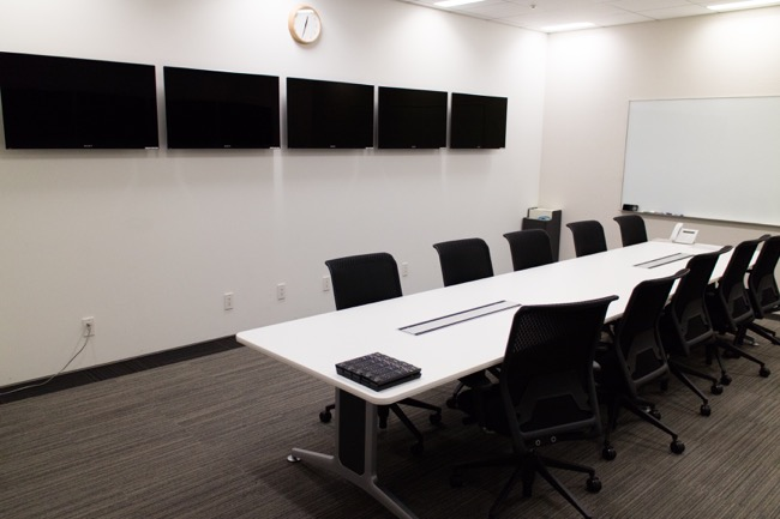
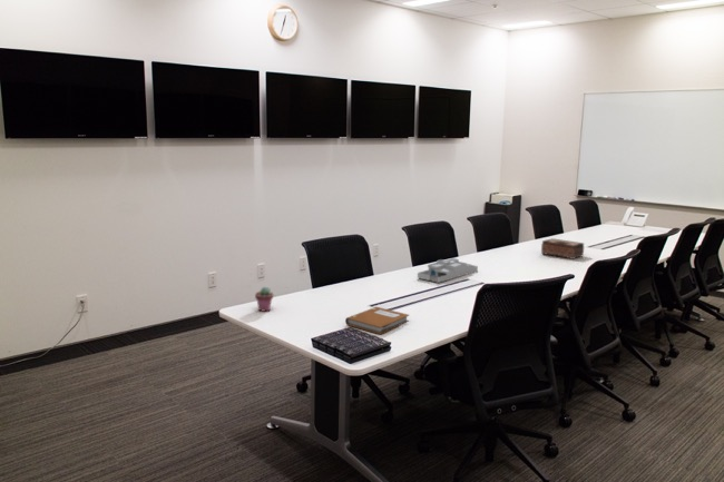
+ desk organizer [417,257,479,284]
+ notebook [344,306,410,335]
+ tissue box [540,237,585,260]
+ potted succulent [254,286,274,313]
